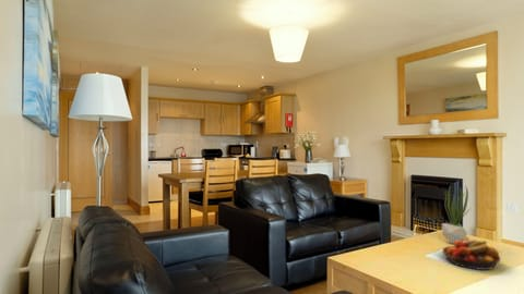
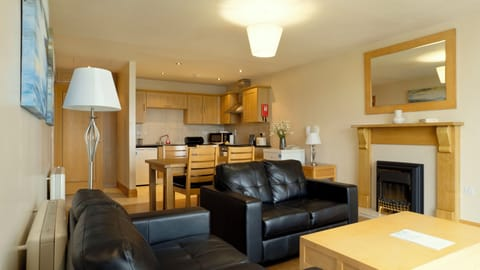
- potted plant [441,185,472,245]
- fruit bowl [441,235,502,271]
